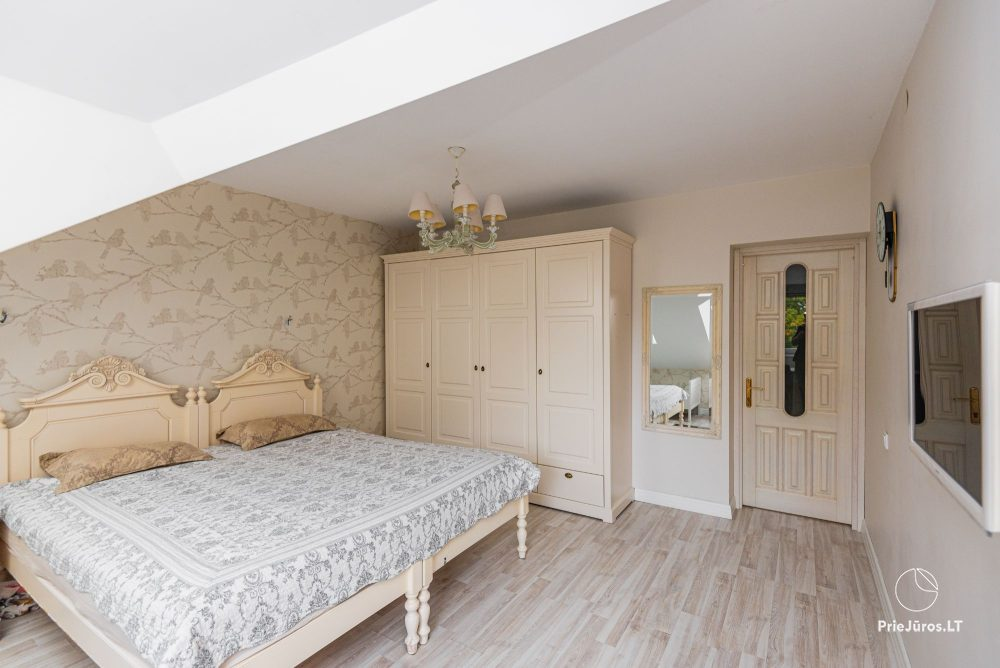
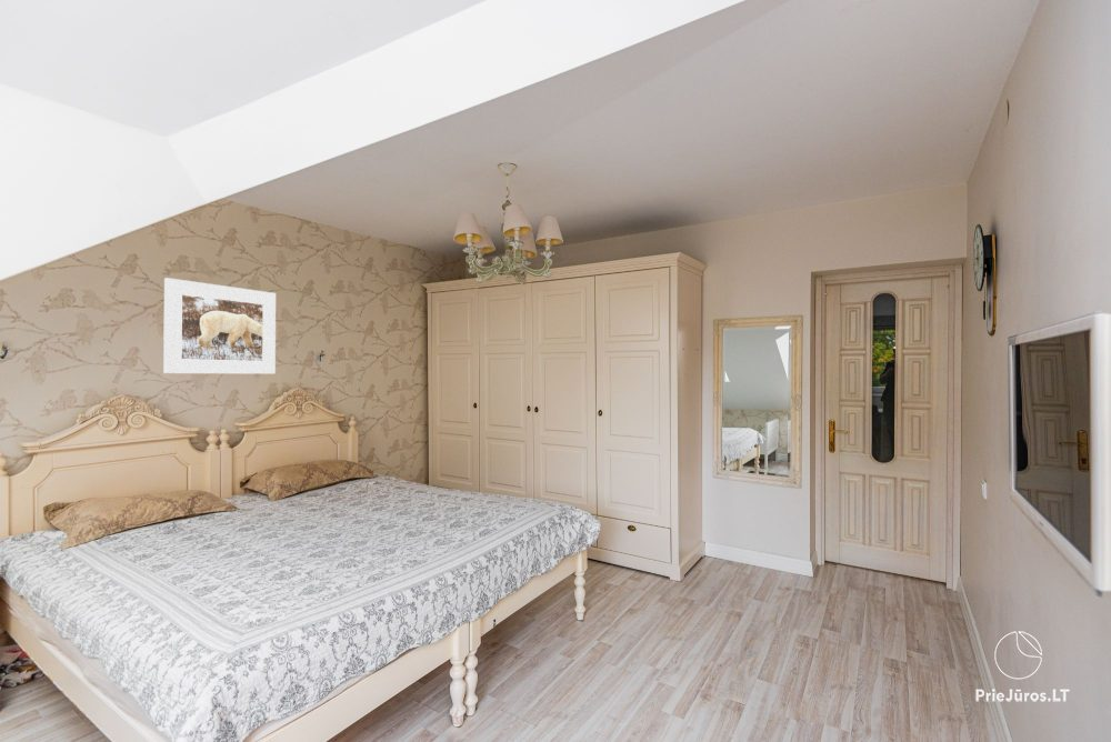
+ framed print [162,277,277,375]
